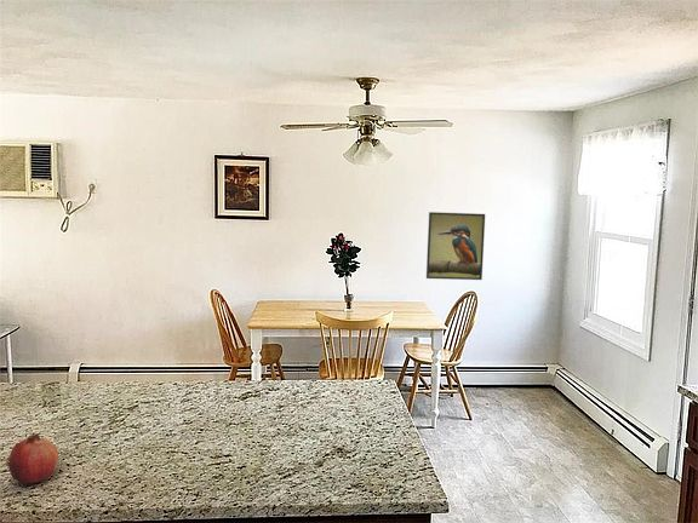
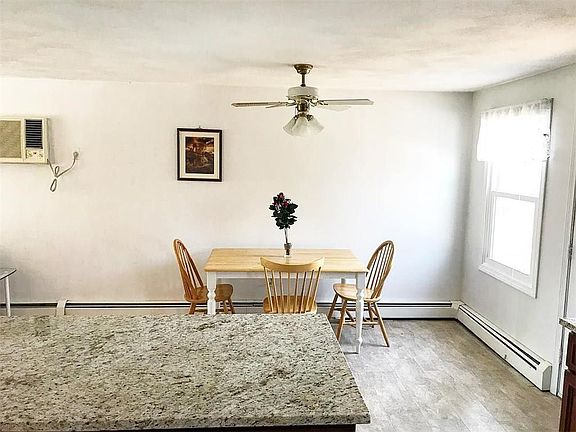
- fruit [7,433,59,484]
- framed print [425,211,486,281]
